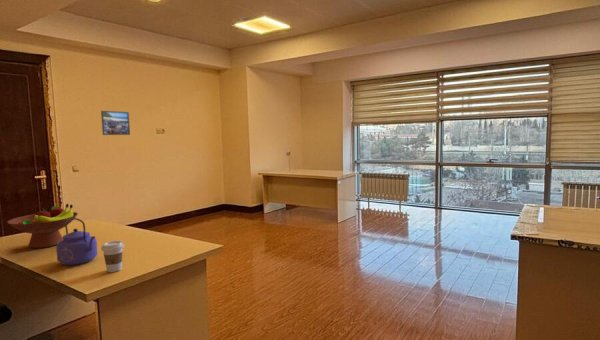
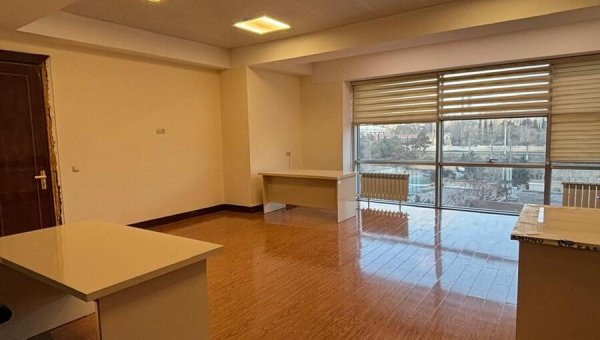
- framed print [100,110,131,136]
- coffee cup [100,240,125,273]
- kettle [55,217,99,266]
- fruit bowl [6,203,79,249]
